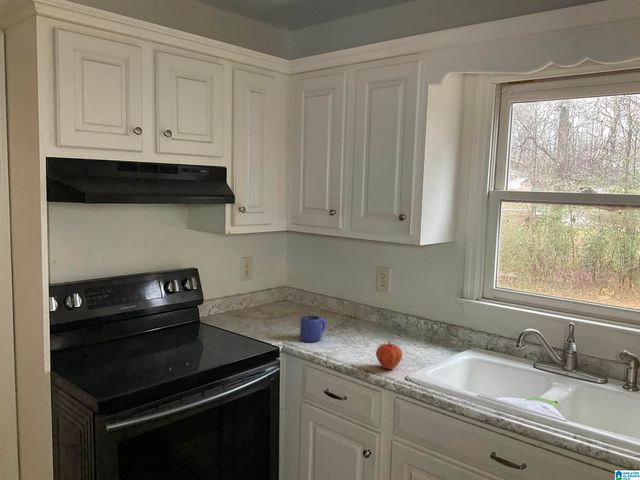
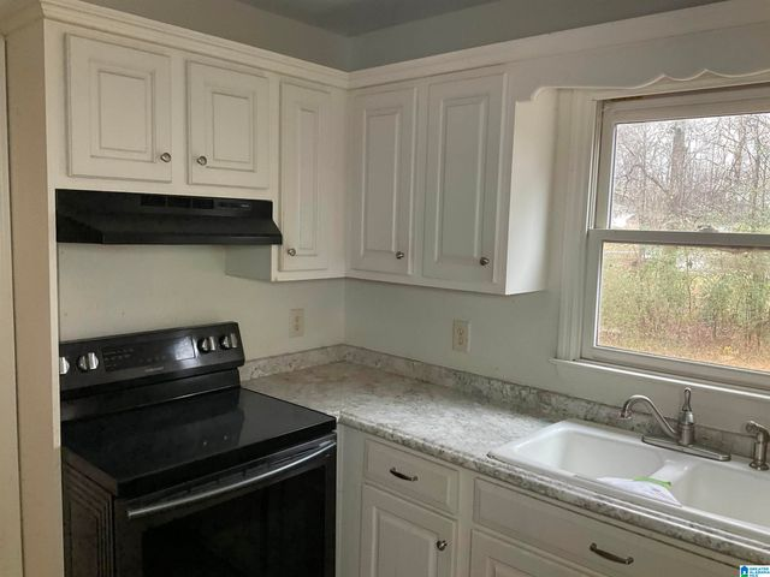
- mug [299,314,327,343]
- fruit [375,340,403,370]
